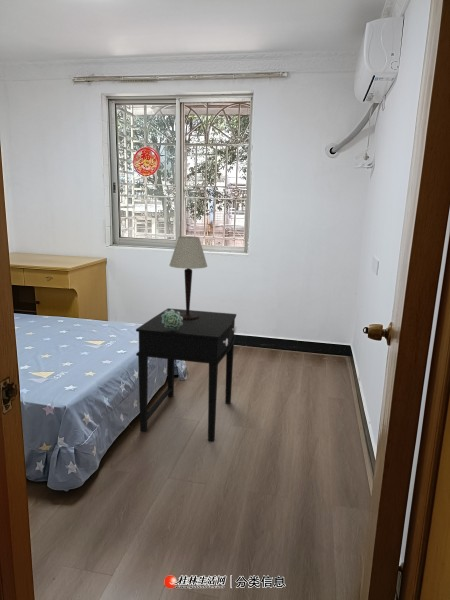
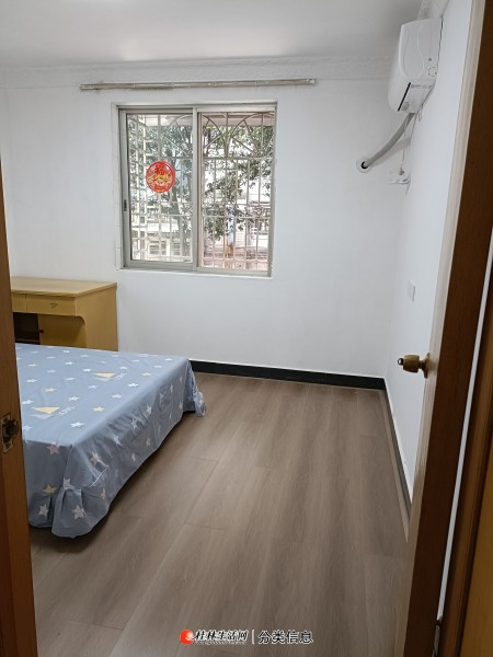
- succulent plant [162,310,183,330]
- table lamp [168,235,208,320]
- side table [135,307,237,442]
